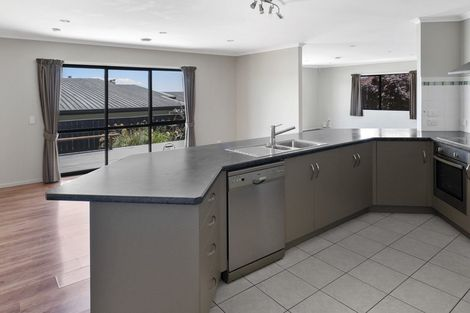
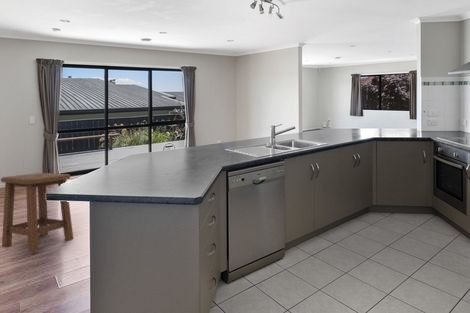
+ stool [0,172,74,254]
